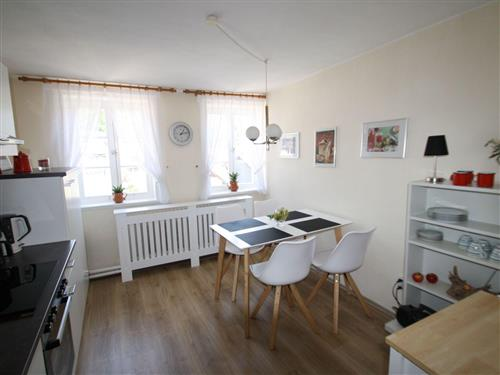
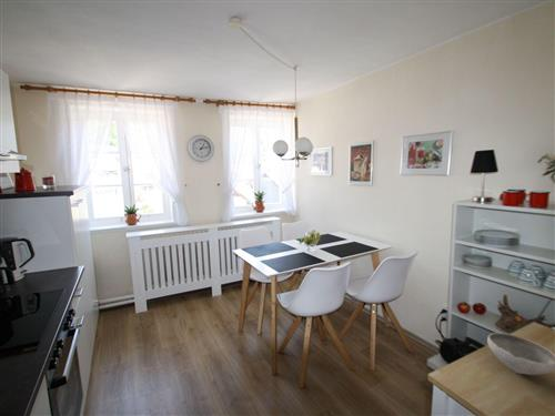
+ bowl [486,332,555,376]
